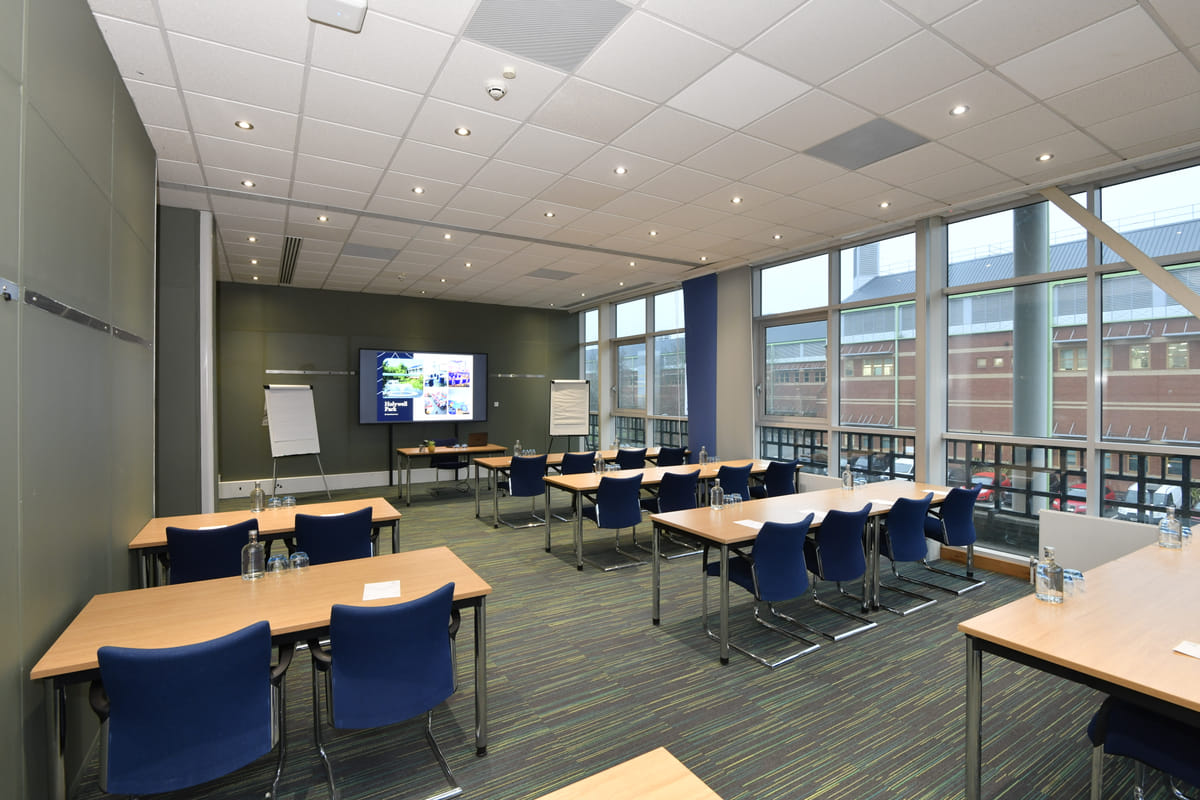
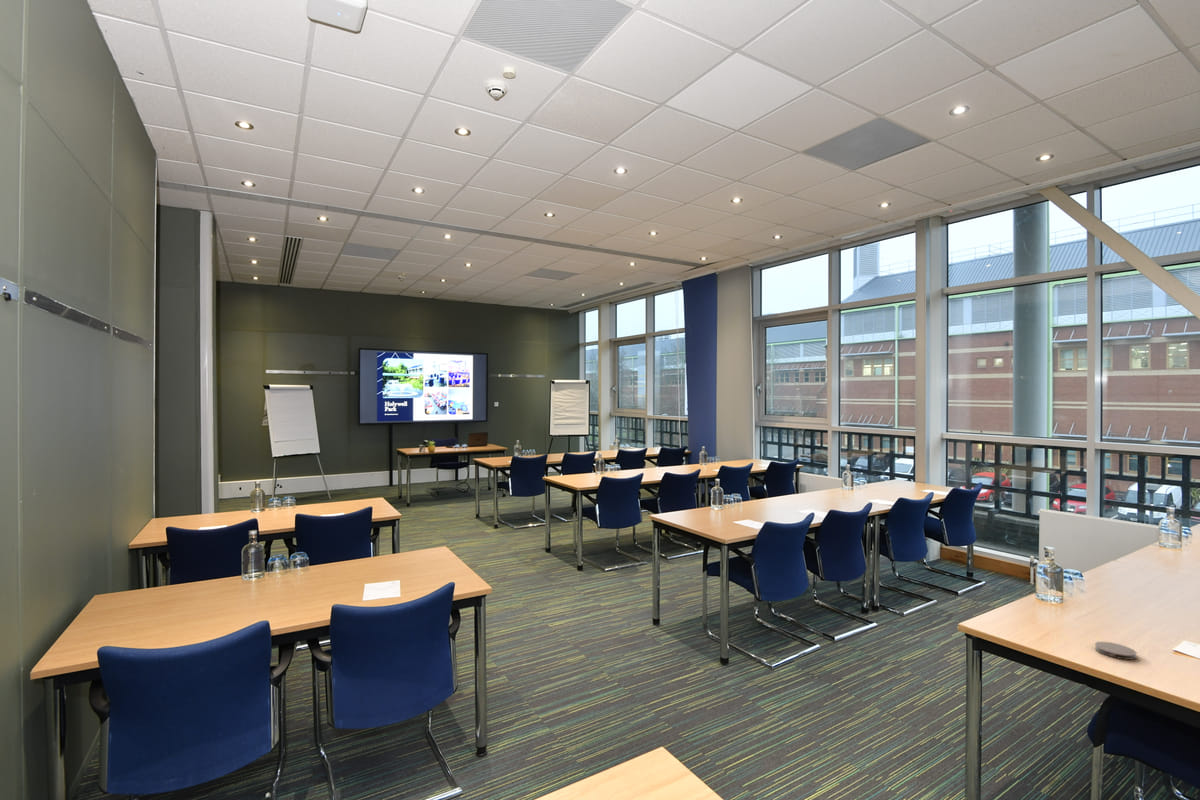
+ coaster [1094,641,1138,661]
